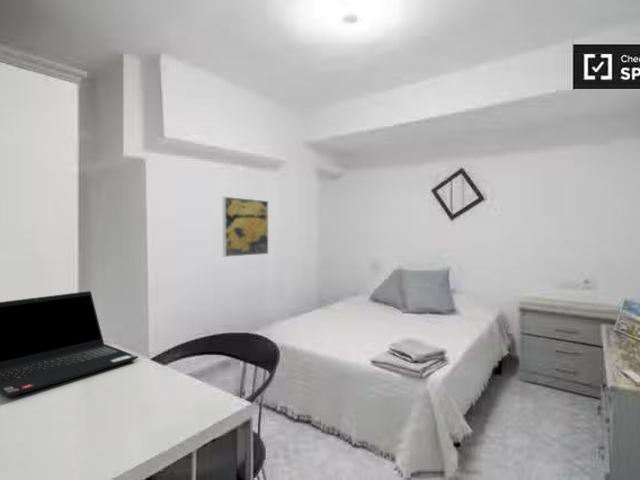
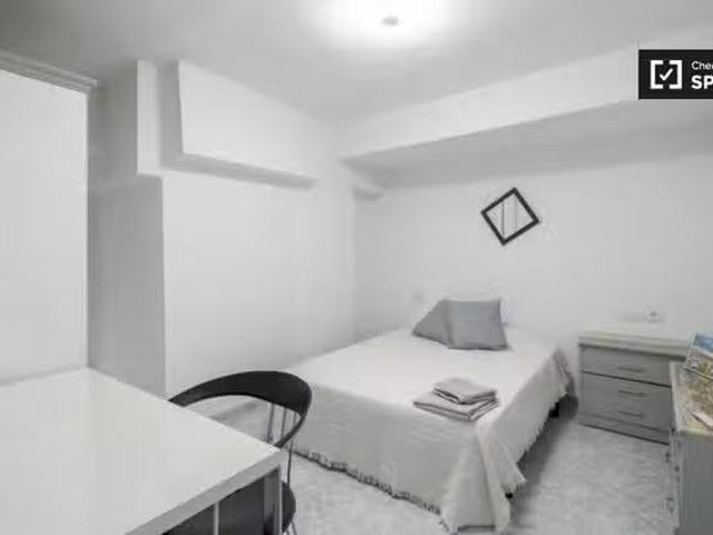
- laptop computer [0,290,139,399]
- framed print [222,196,269,258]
